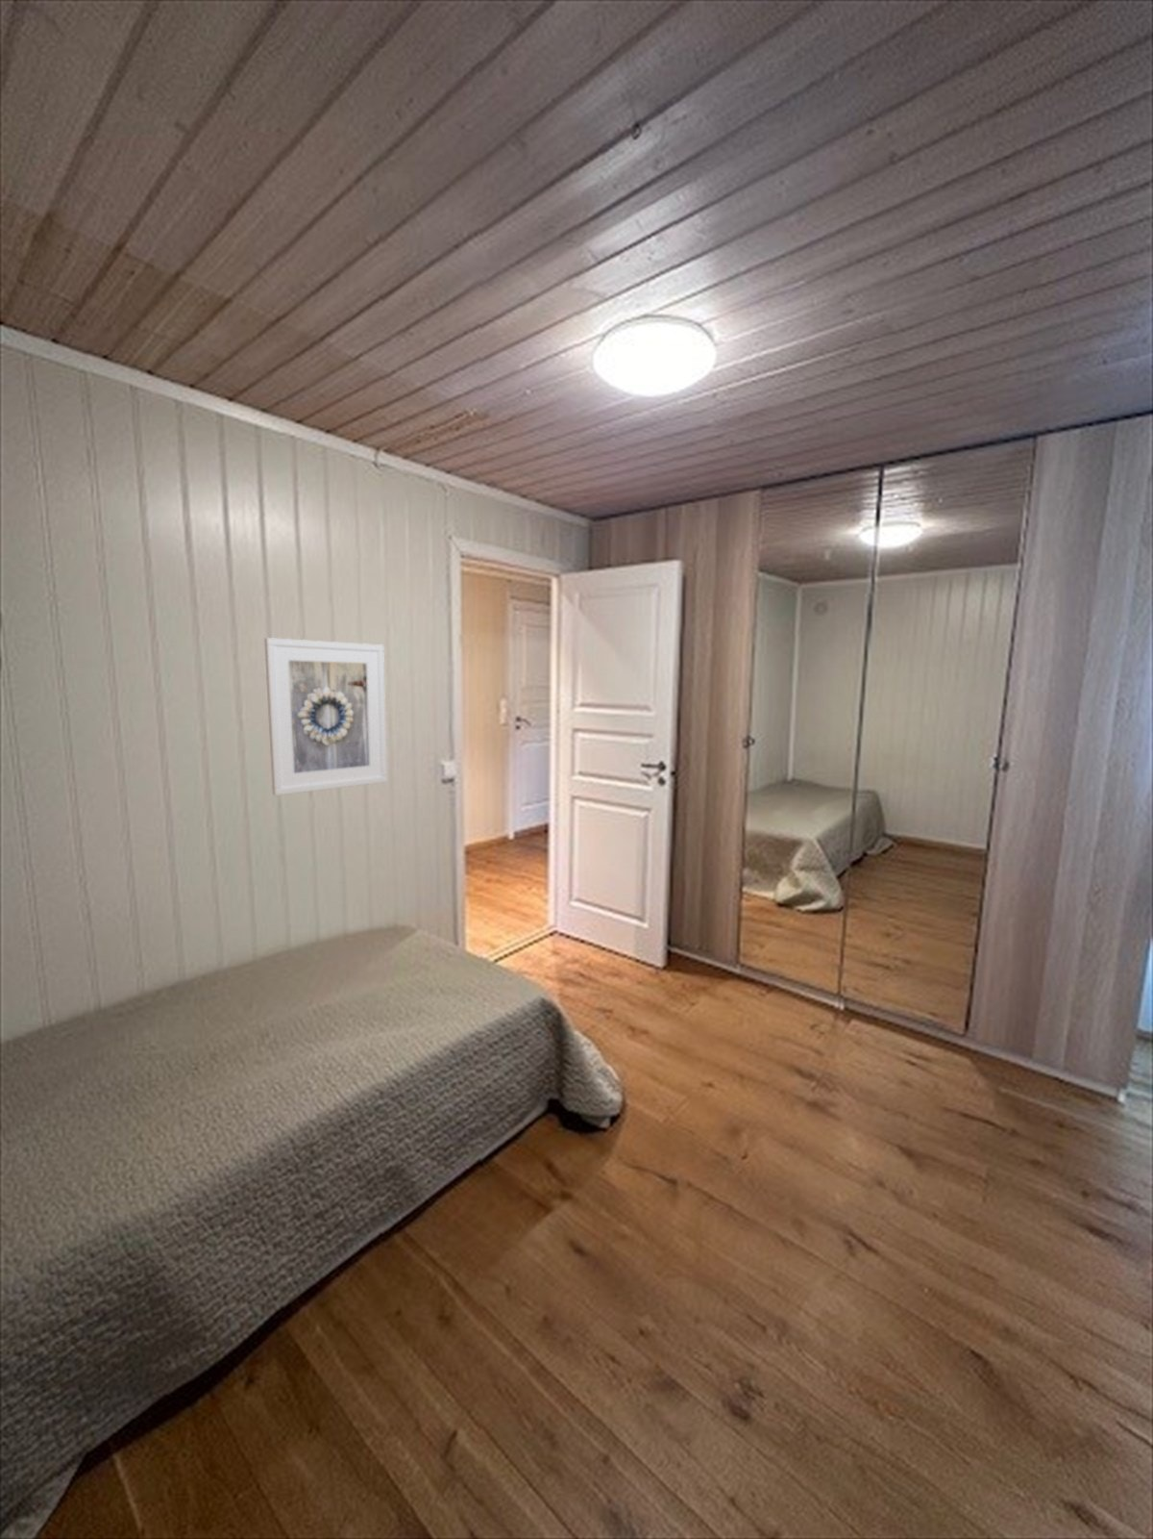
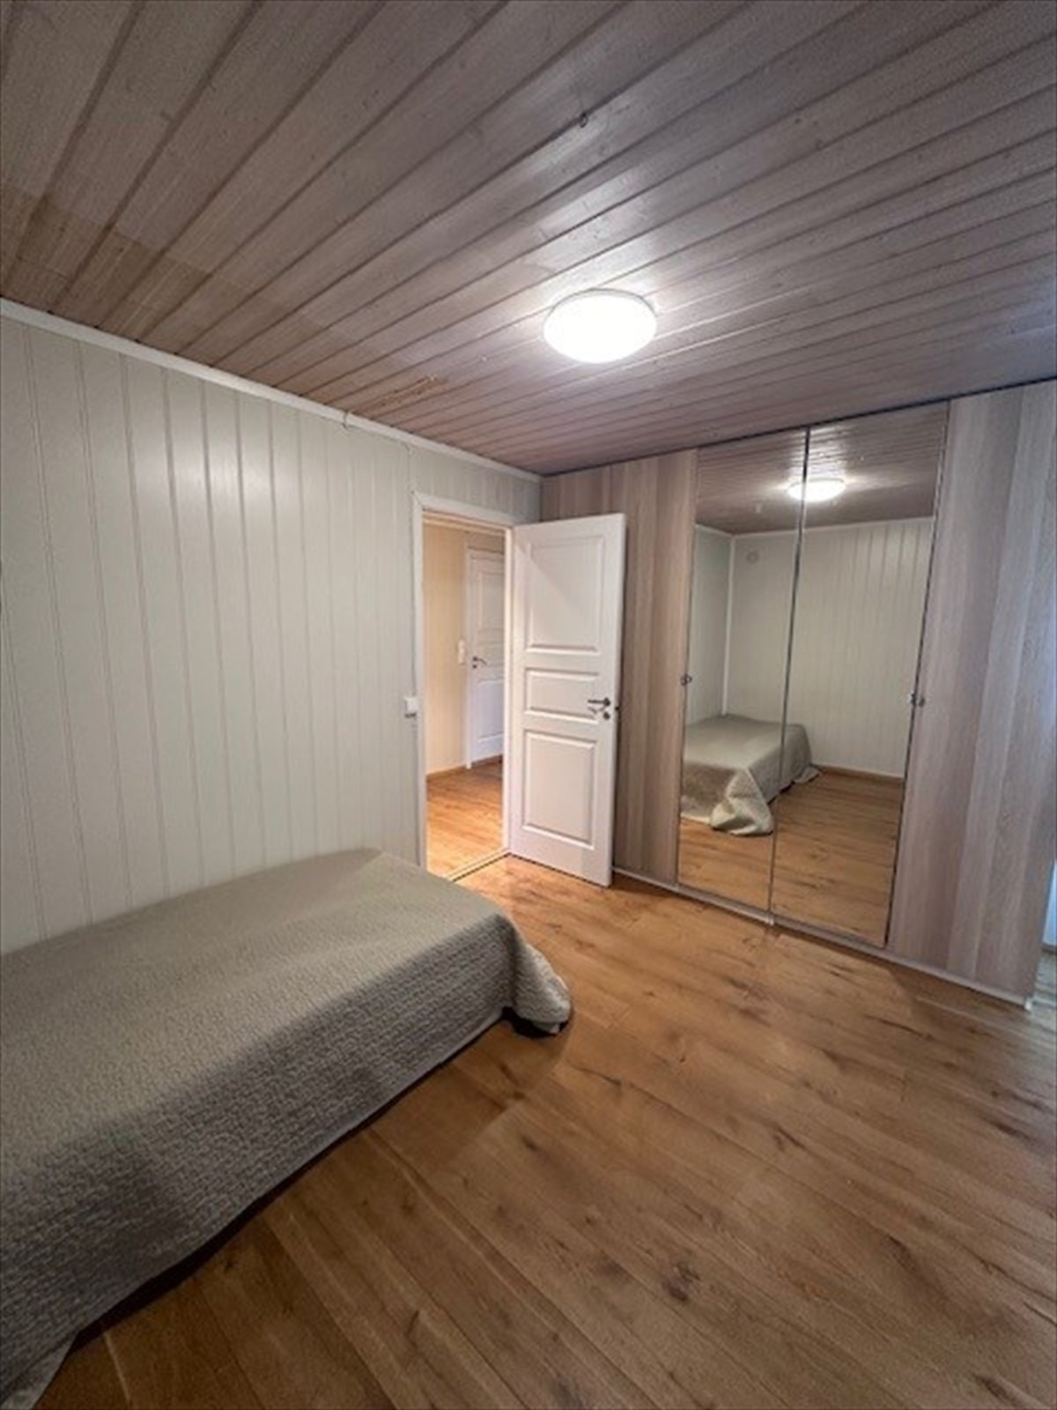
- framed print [263,636,389,796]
